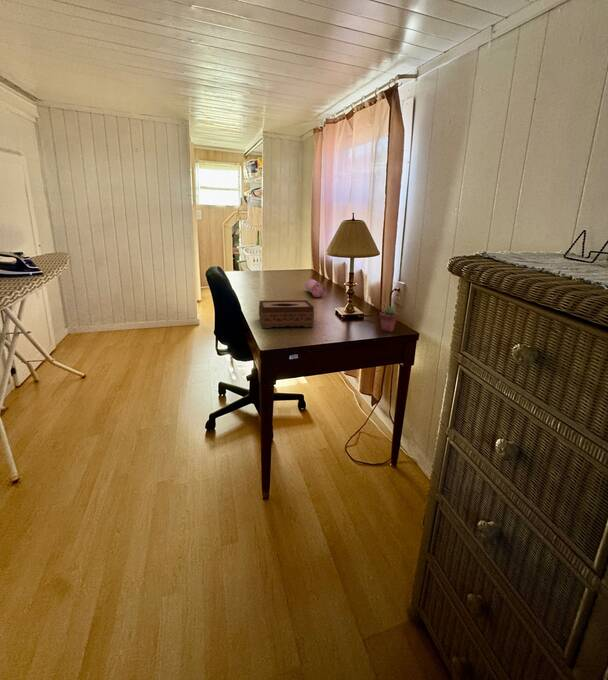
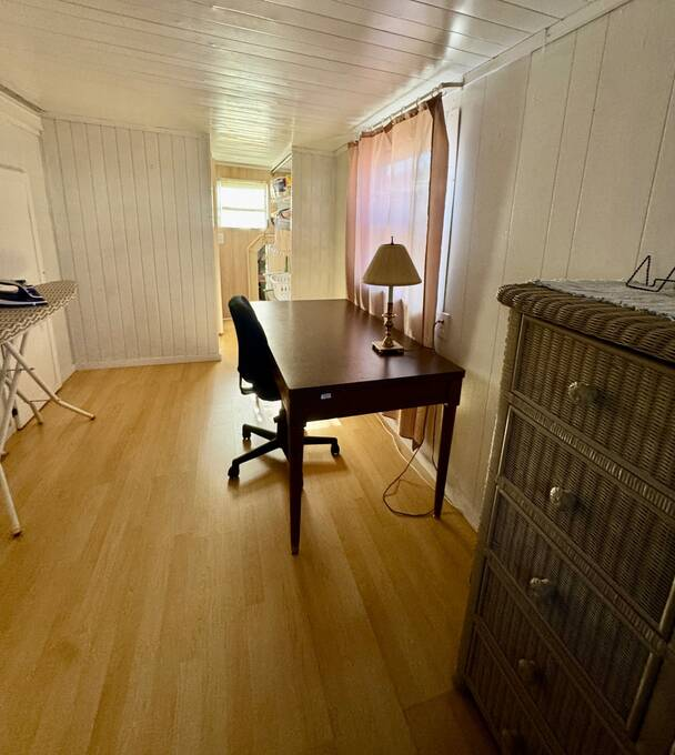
- potted succulent [379,305,399,333]
- pencil case [304,278,326,298]
- tissue box [258,299,315,329]
